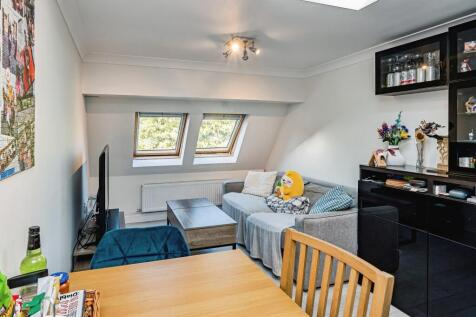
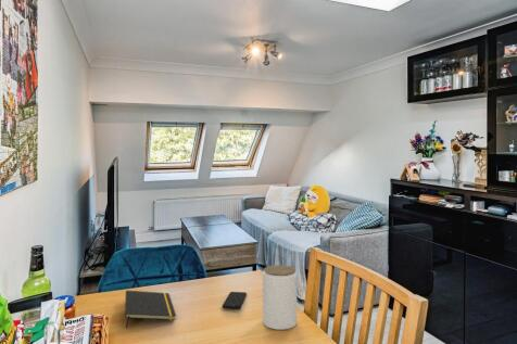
+ notepad [124,290,177,330]
+ smartphone [222,291,248,310]
+ jar [262,264,298,331]
